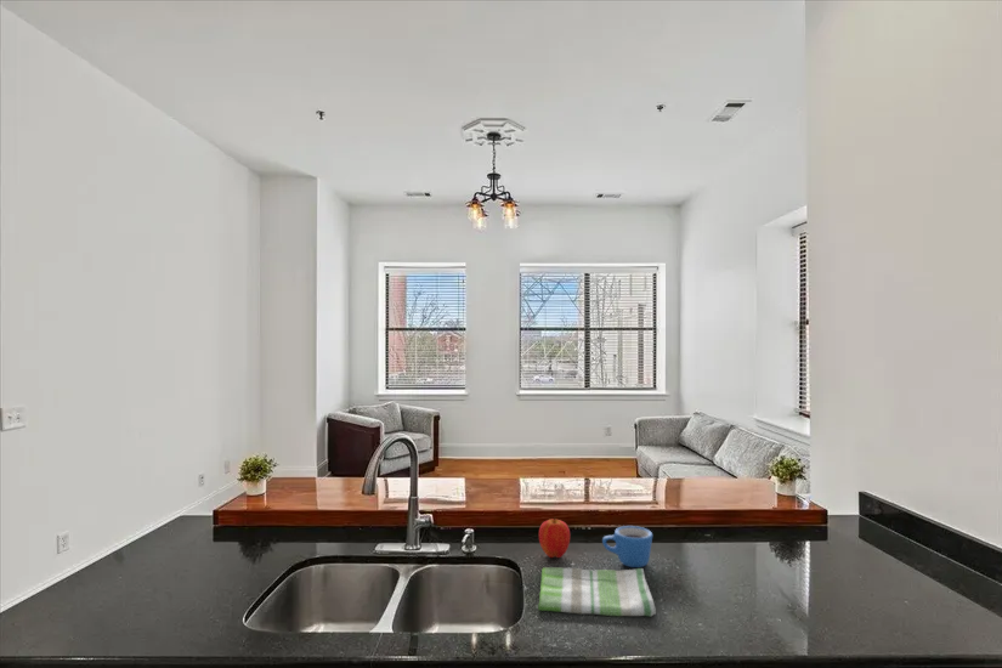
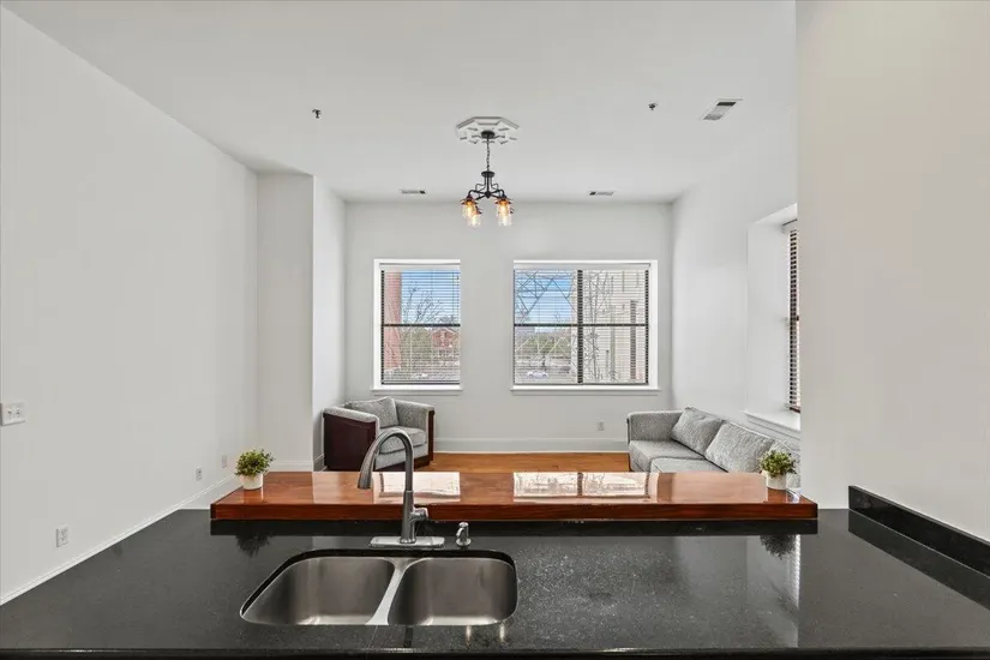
- apple [538,516,571,559]
- mug [601,525,653,568]
- dish towel [537,566,657,618]
